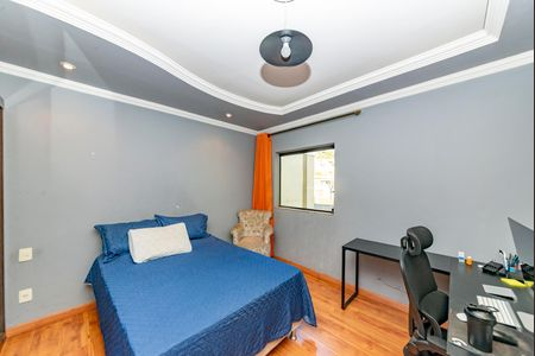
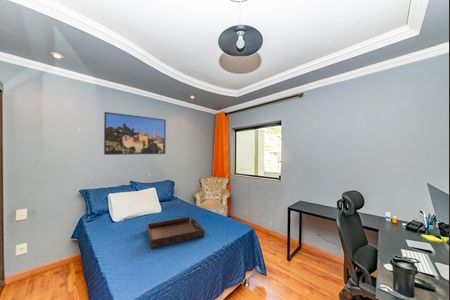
+ serving tray [145,216,206,249]
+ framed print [103,111,167,156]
